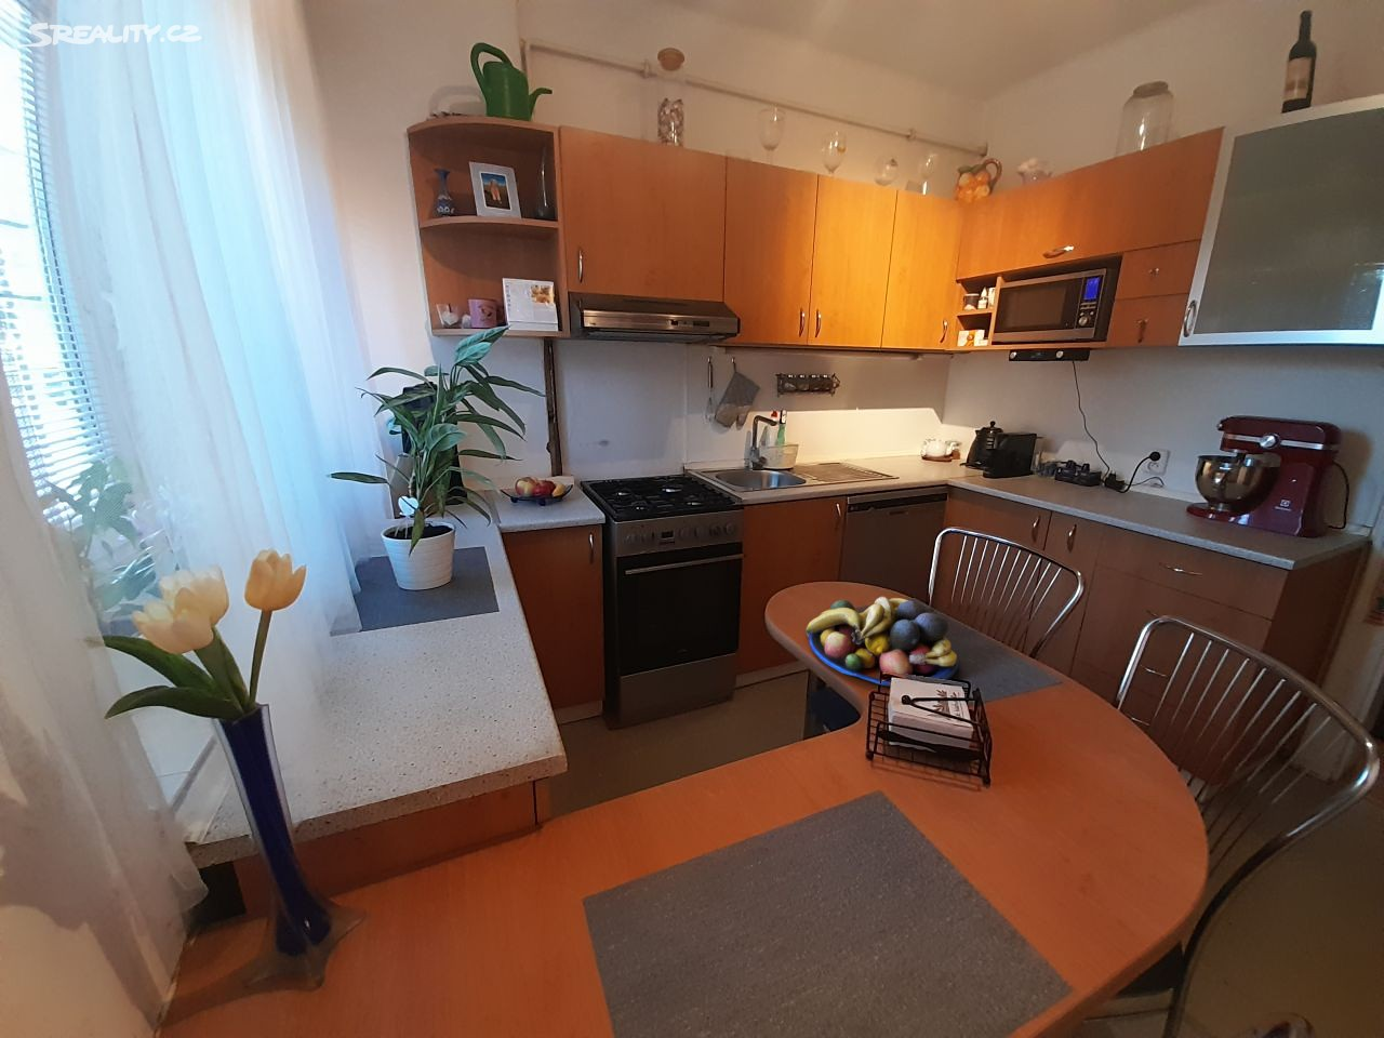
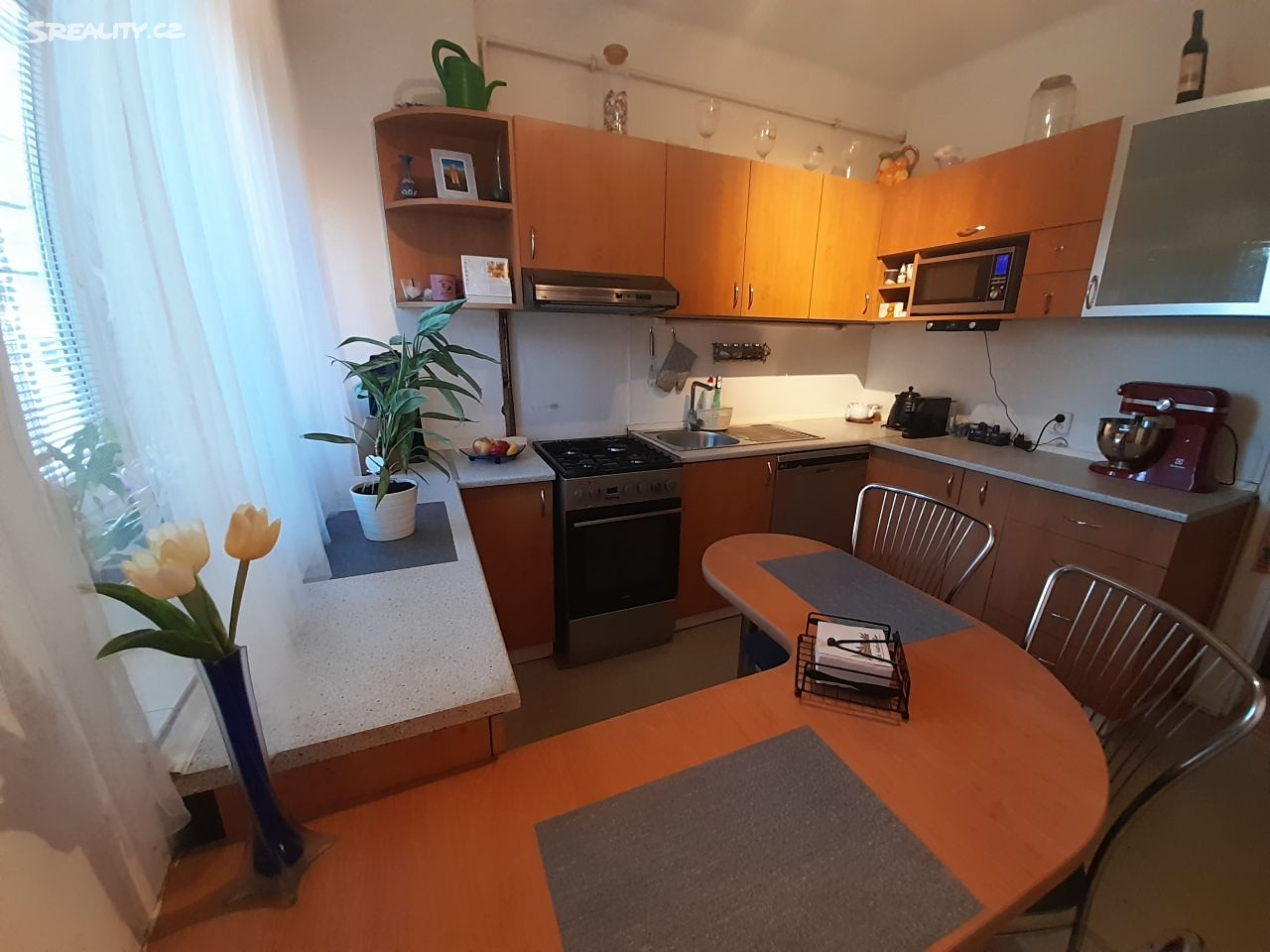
- fruit bowl [805,595,959,687]
